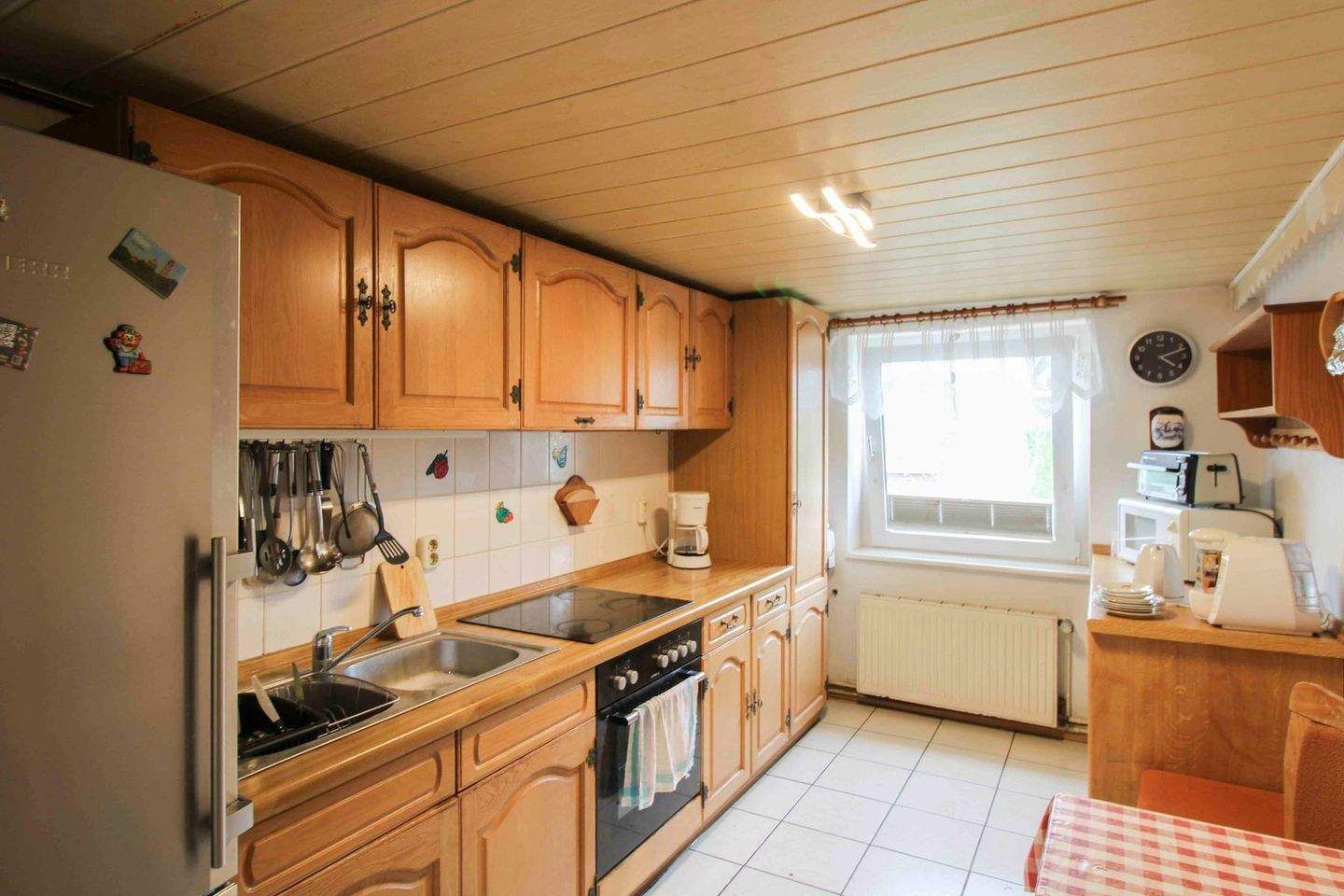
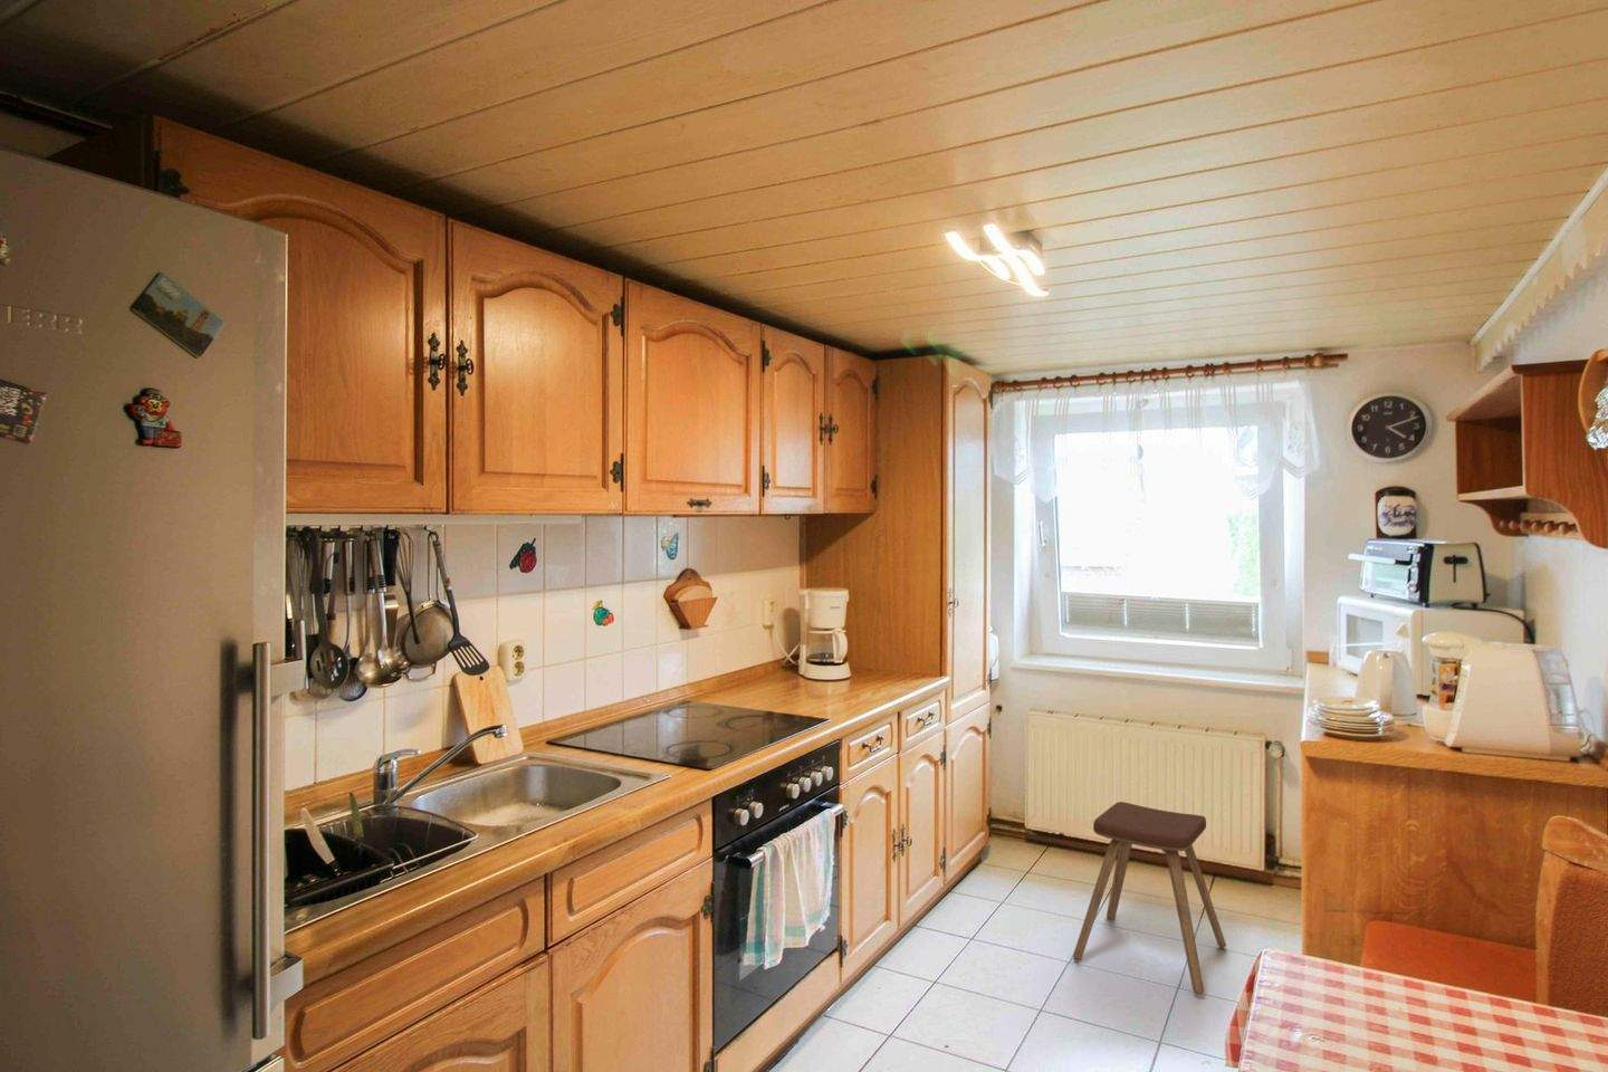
+ music stool [1072,800,1228,997]
